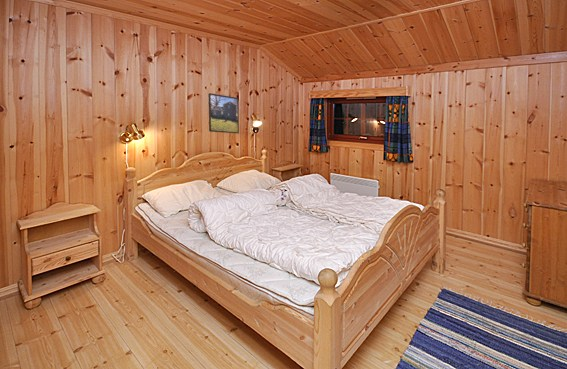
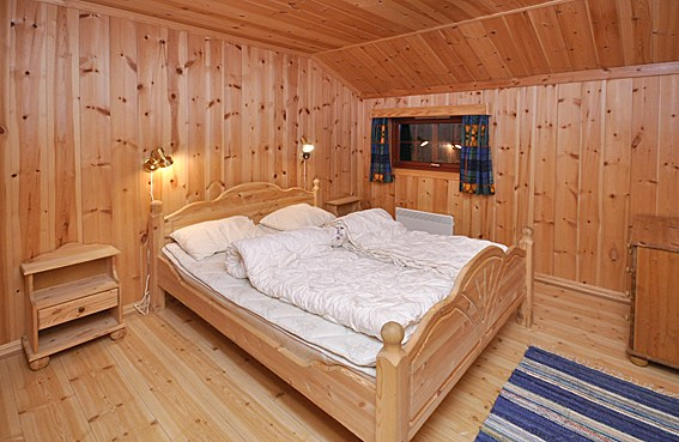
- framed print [208,92,240,134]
